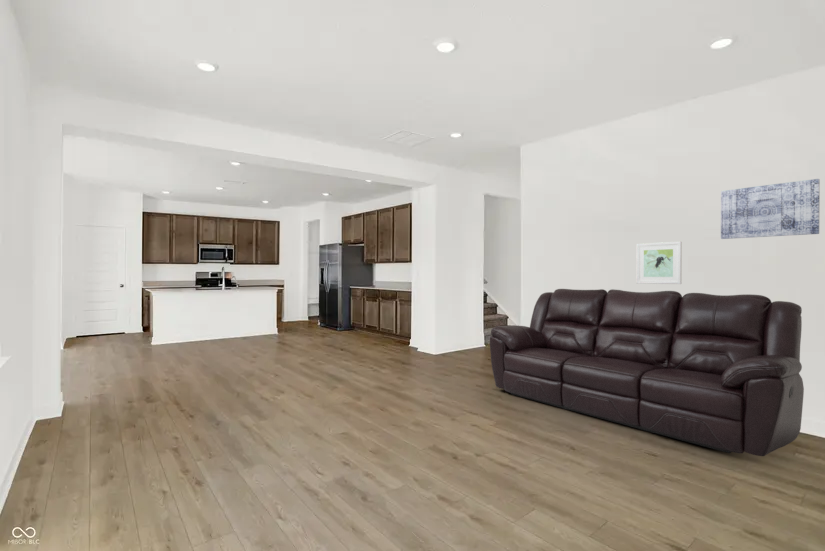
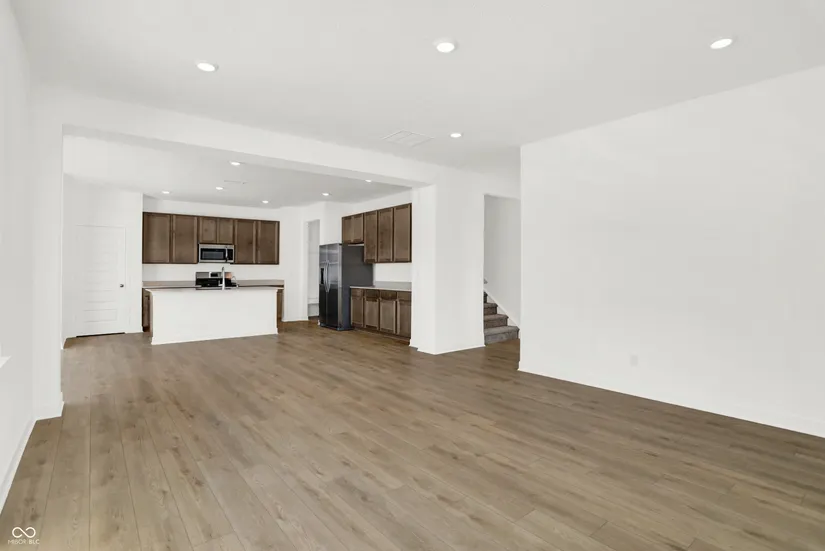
- wall art [720,178,821,240]
- sofa [489,288,805,457]
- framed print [636,241,683,285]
